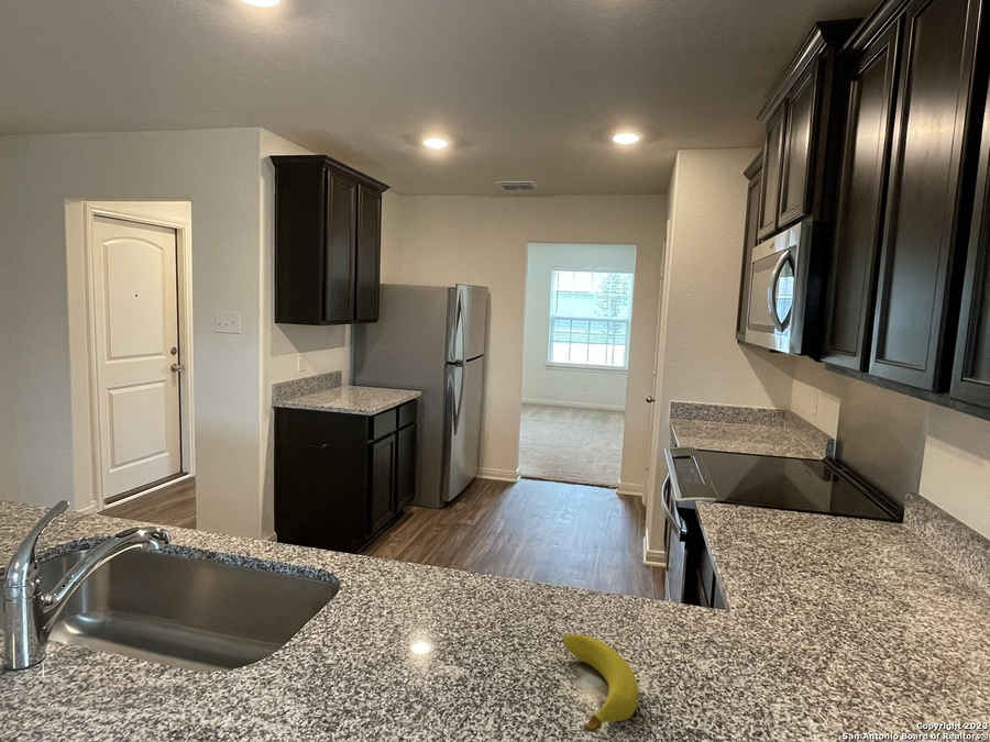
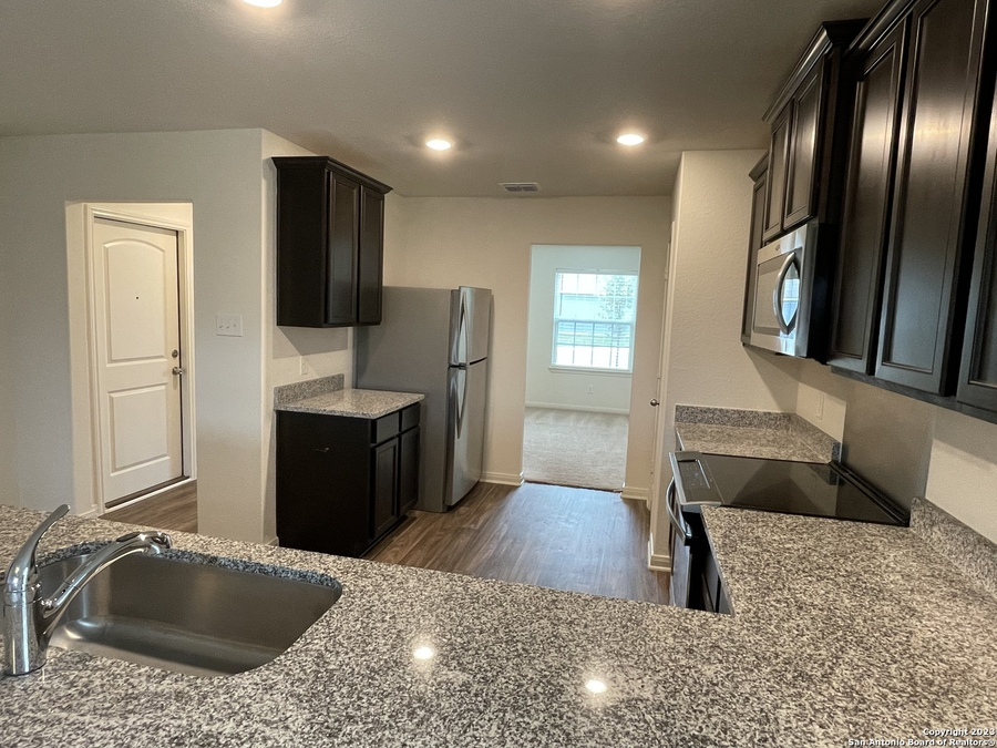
- fruit [561,633,639,733]
